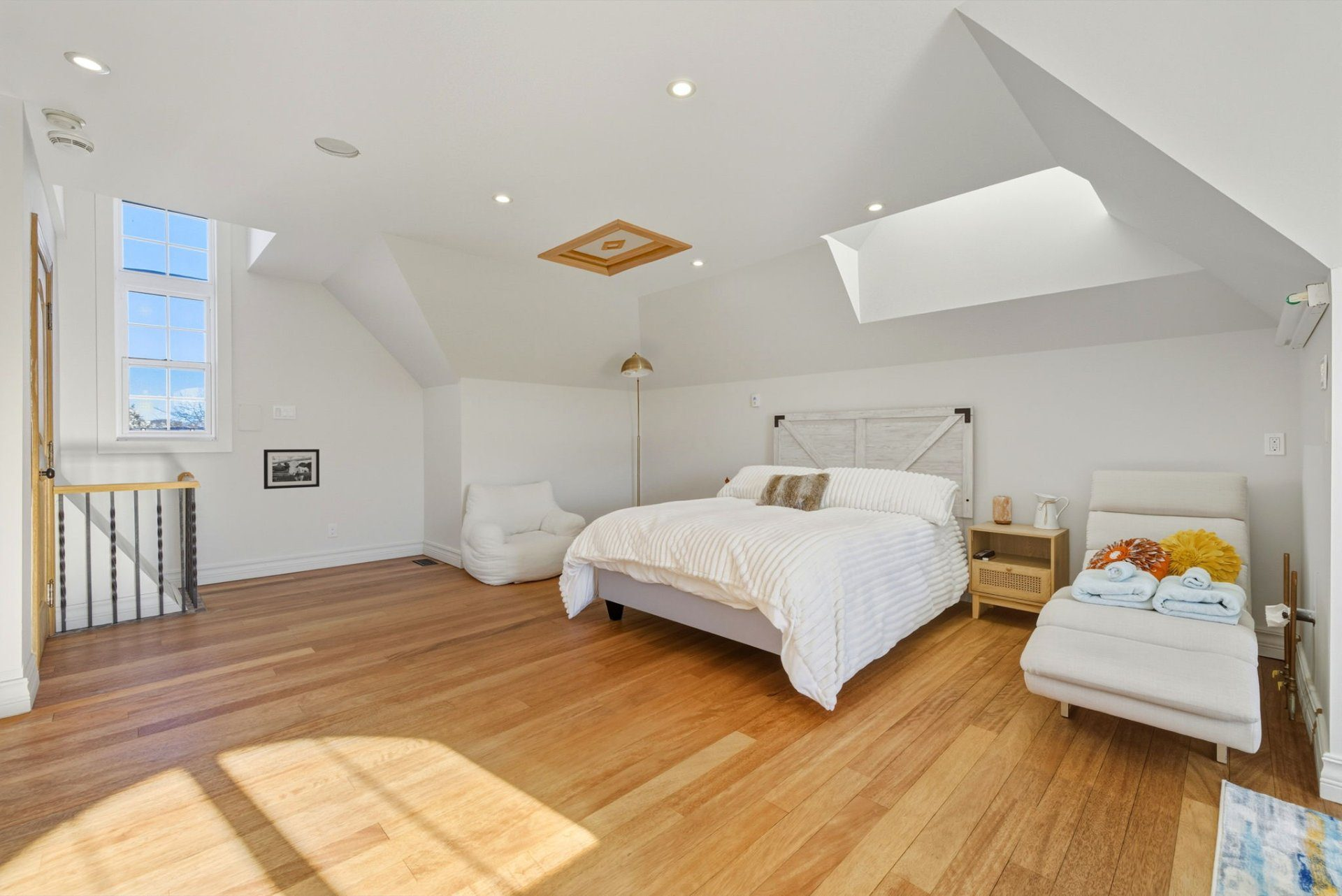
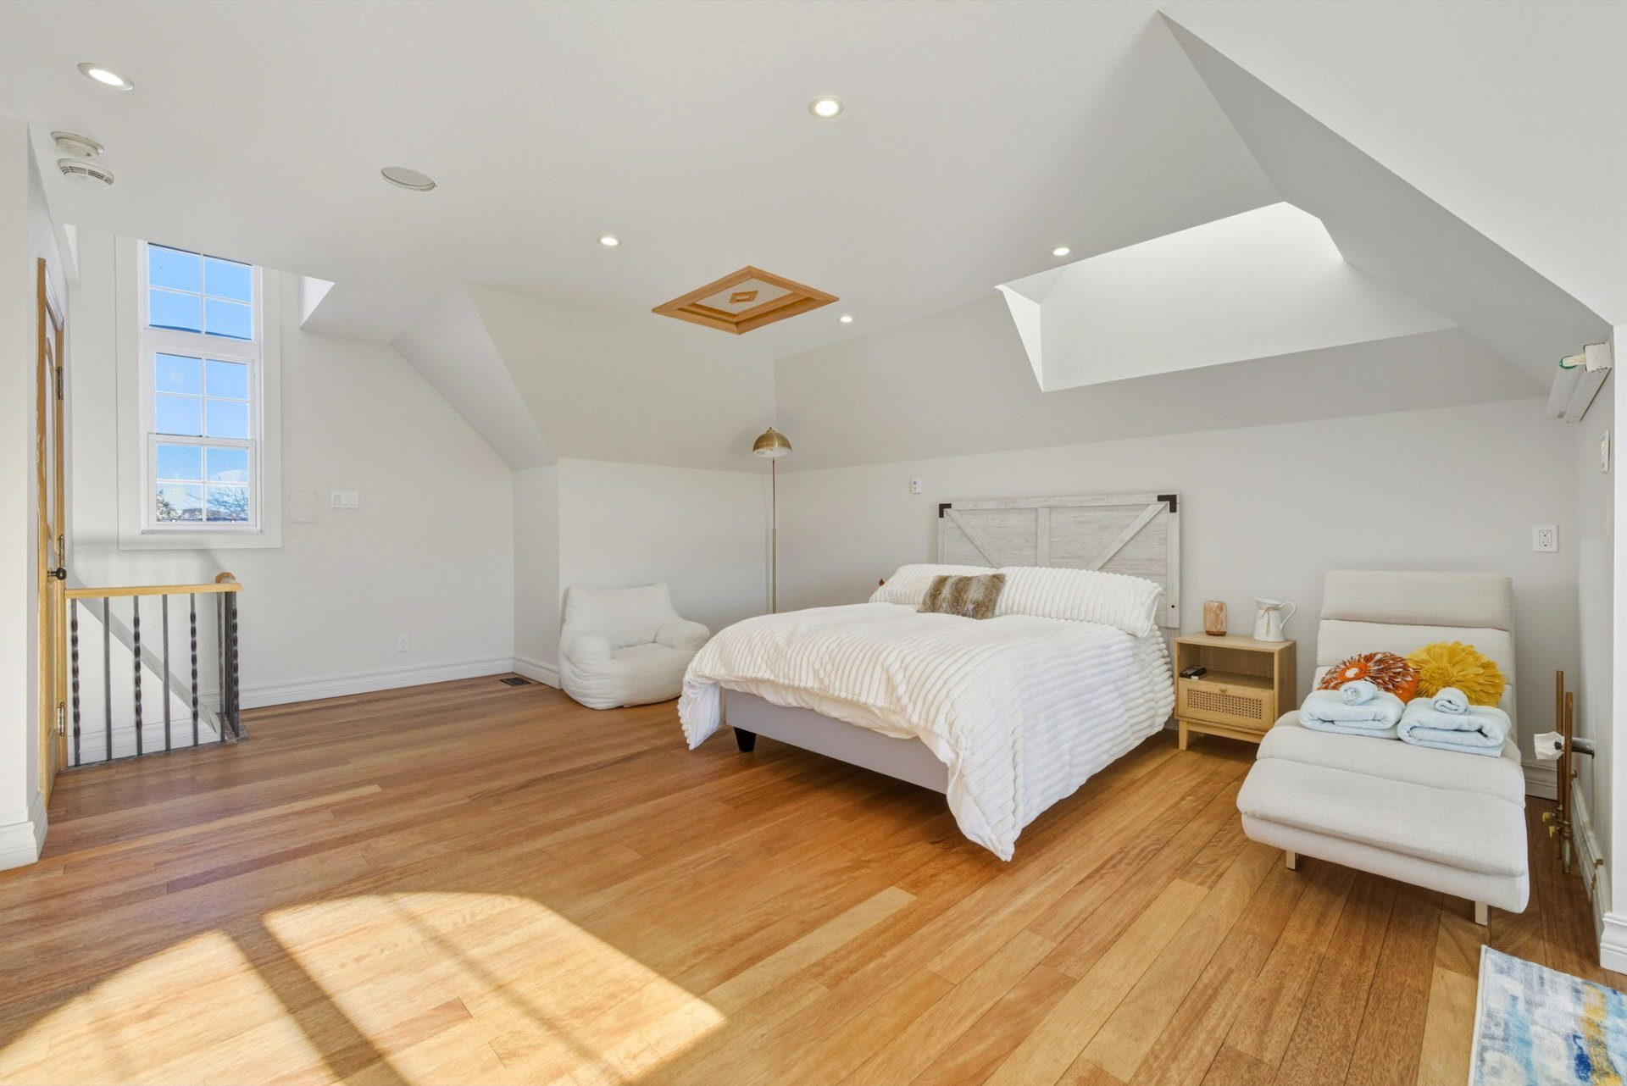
- picture frame [263,449,320,490]
